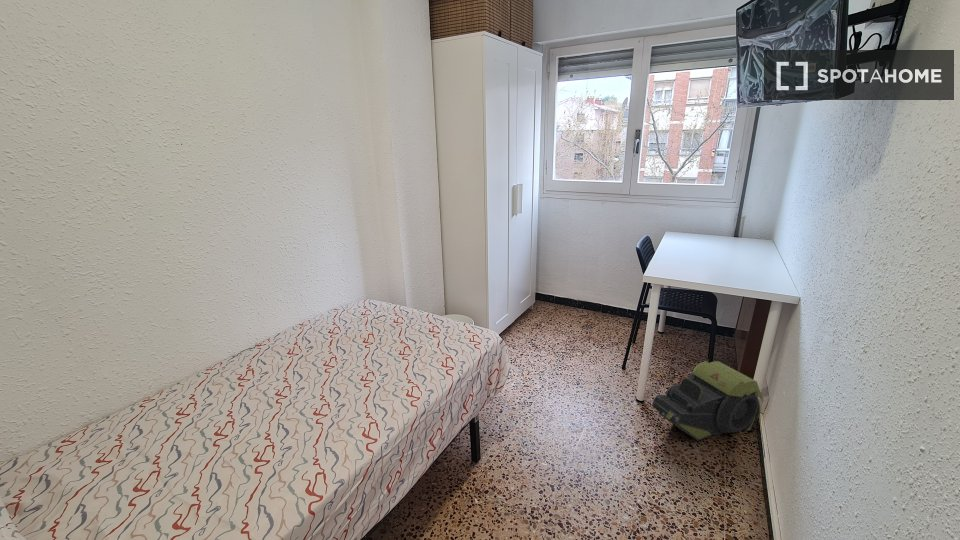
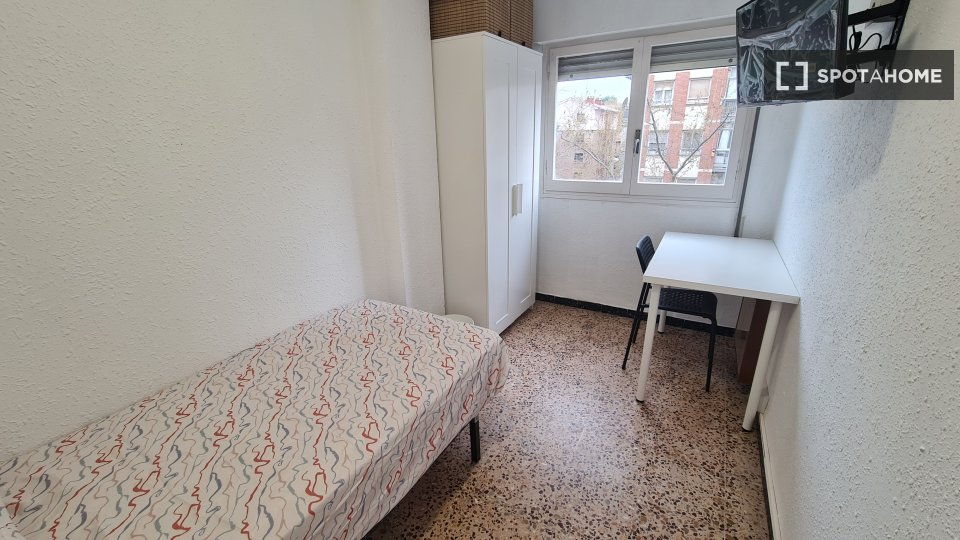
- backpack [651,360,764,442]
